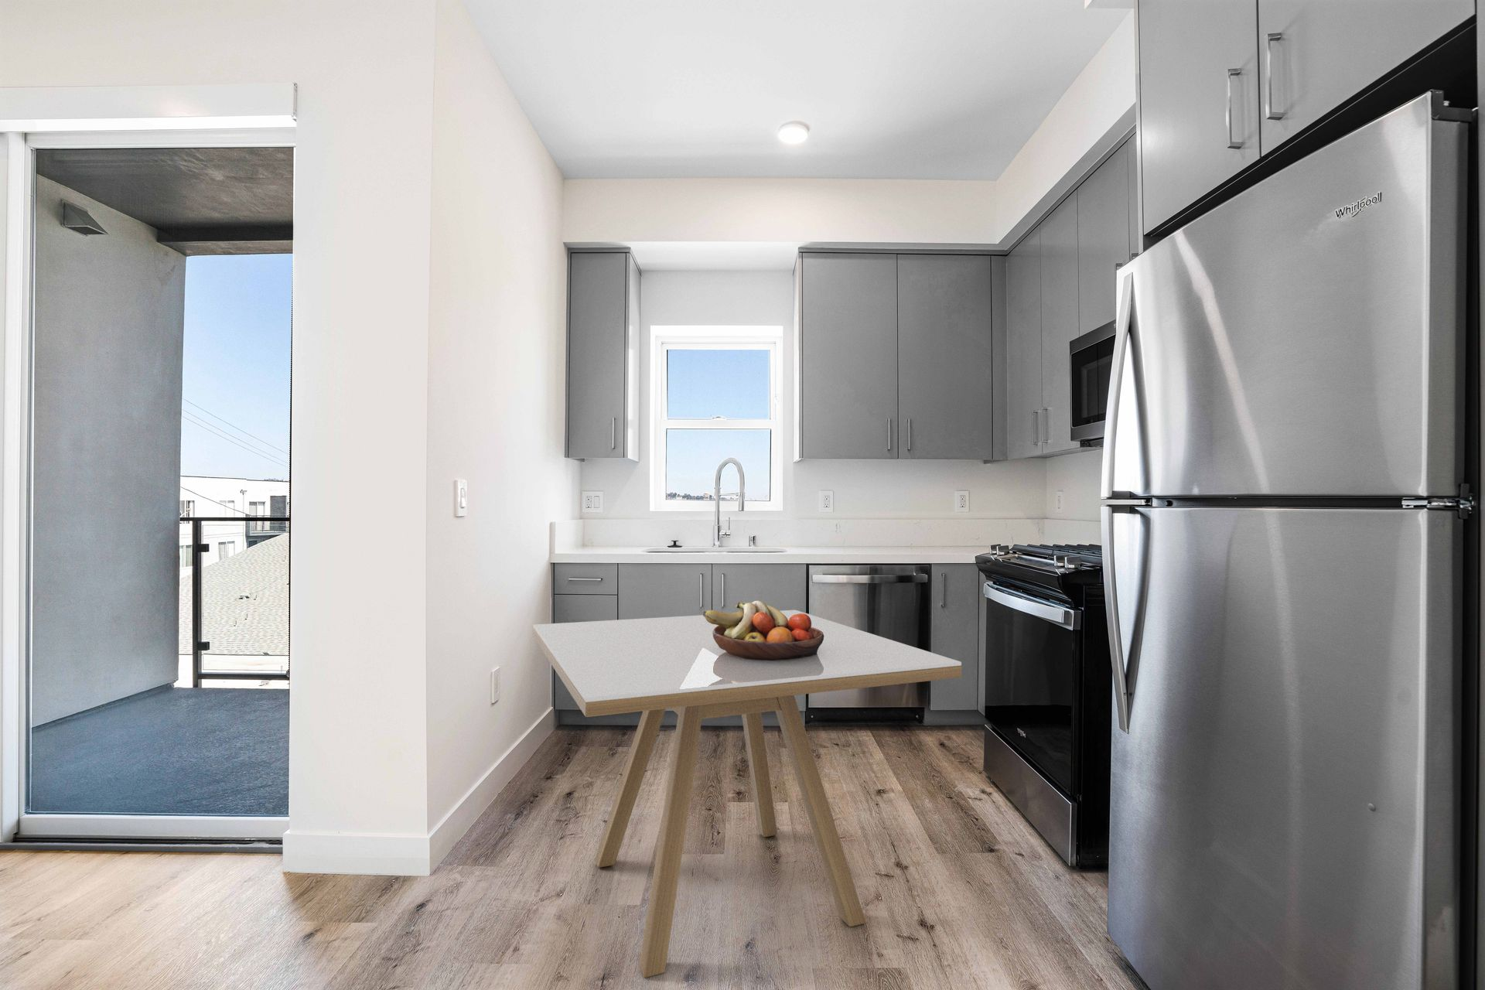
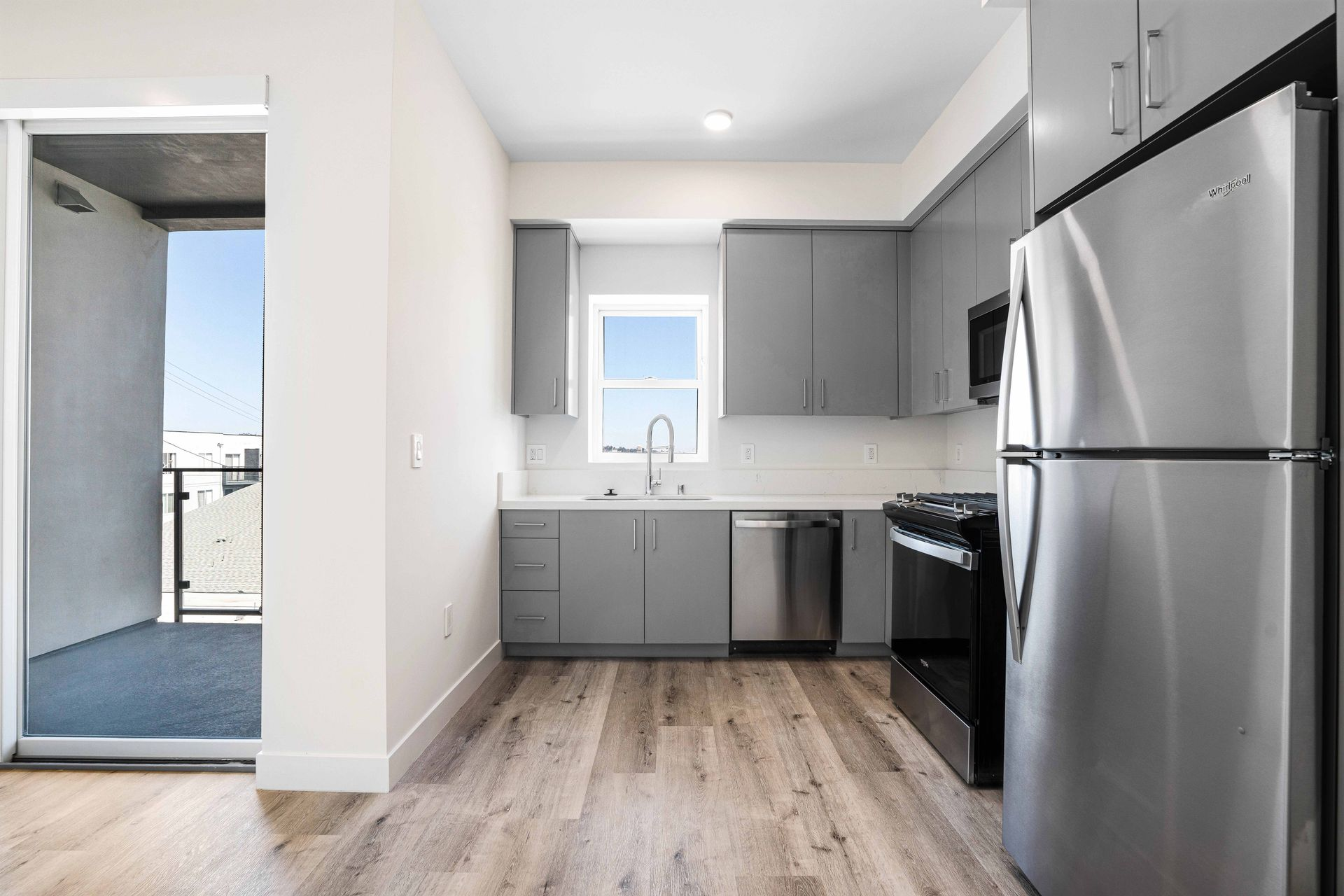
- fruit bowl [703,600,823,661]
- dining table [533,610,962,979]
